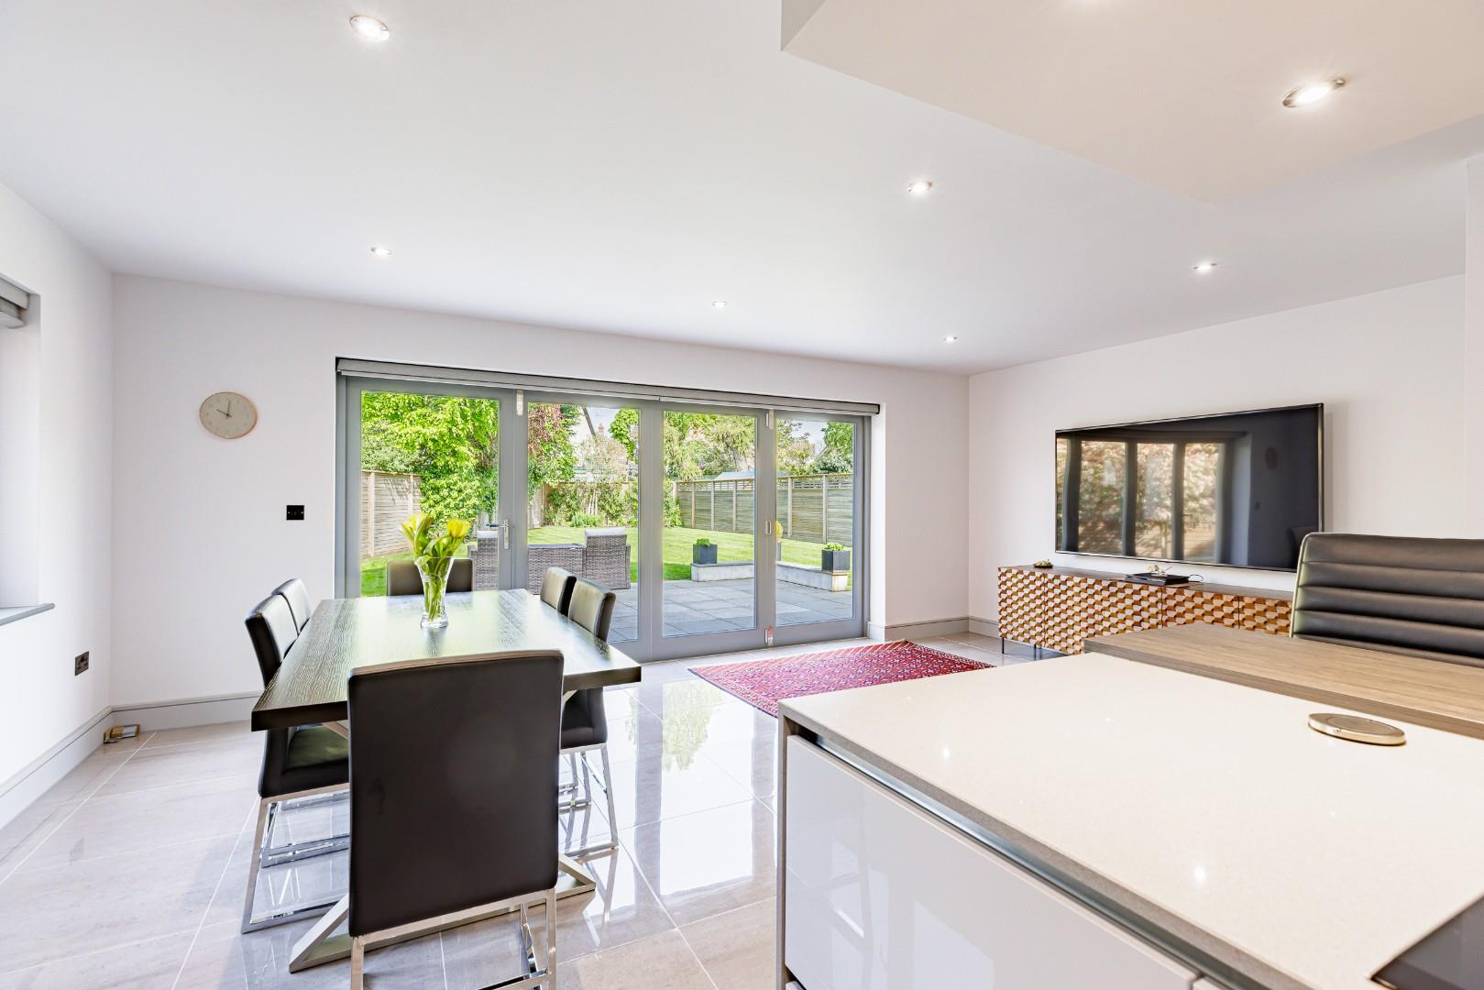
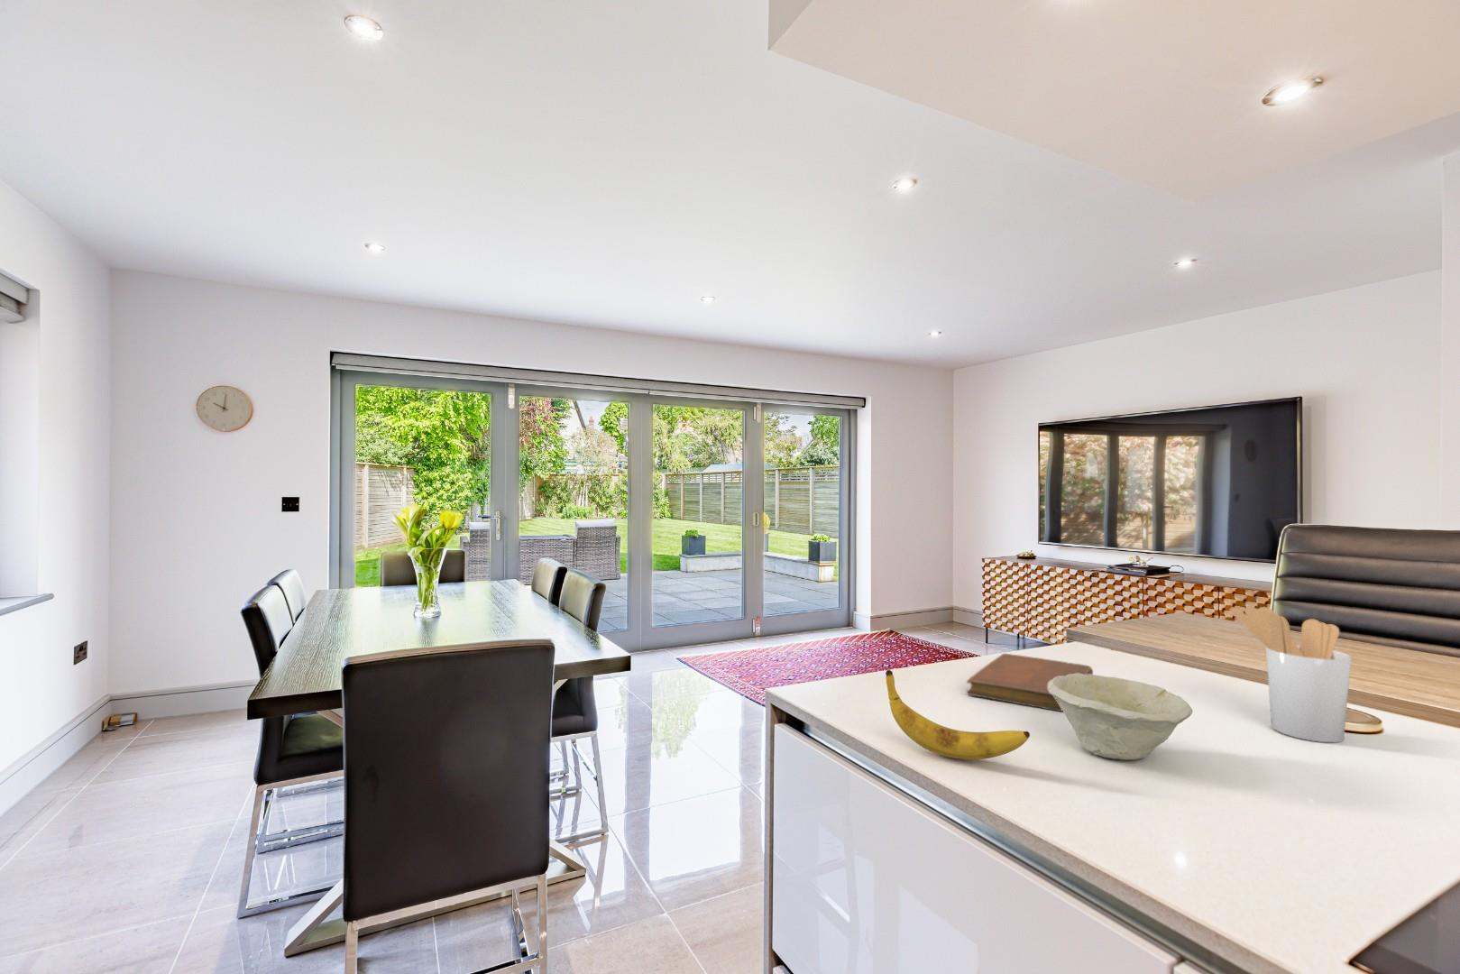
+ utensil holder [1230,607,1351,744]
+ notebook [965,653,1094,712]
+ banana [885,670,1031,760]
+ bowl [1048,674,1194,760]
